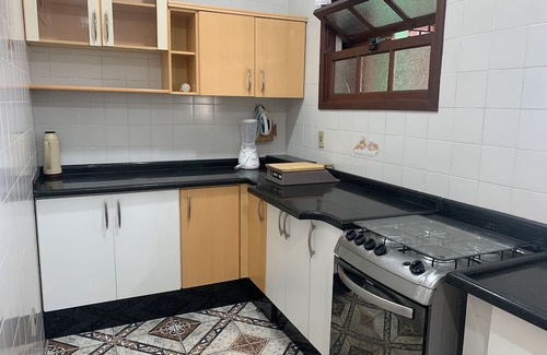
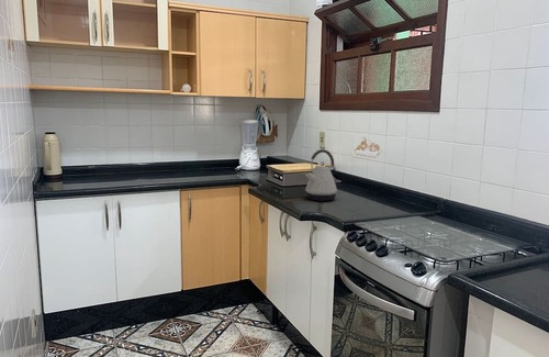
+ kettle [304,148,338,202]
